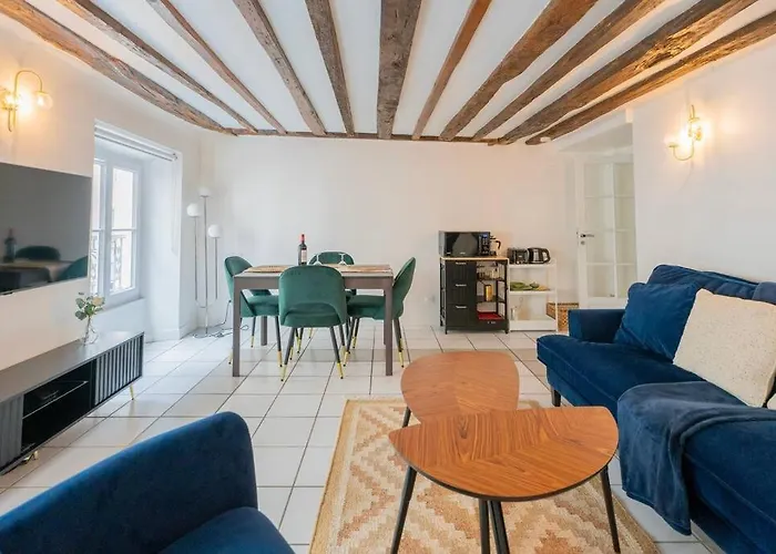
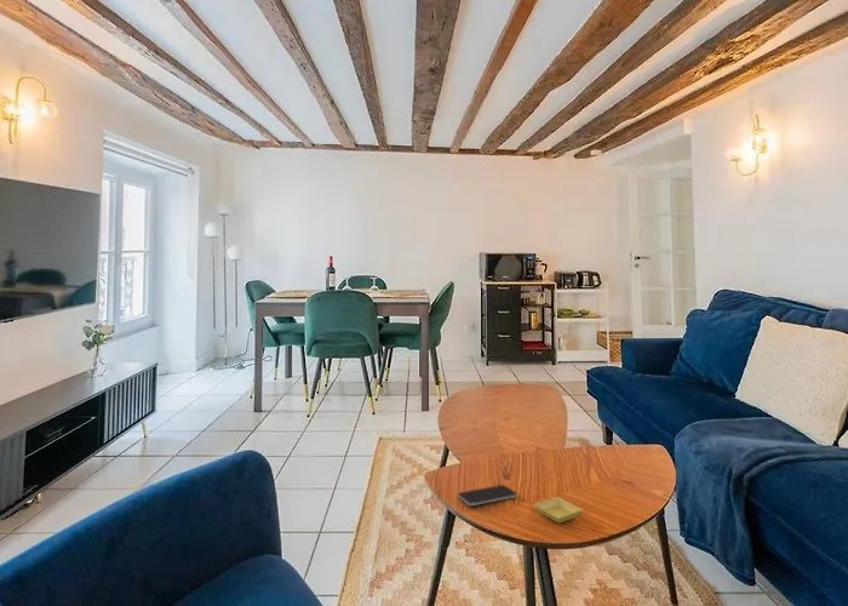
+ saucer [532,496,584,524]
+ smartphone [457,484,518,507]
